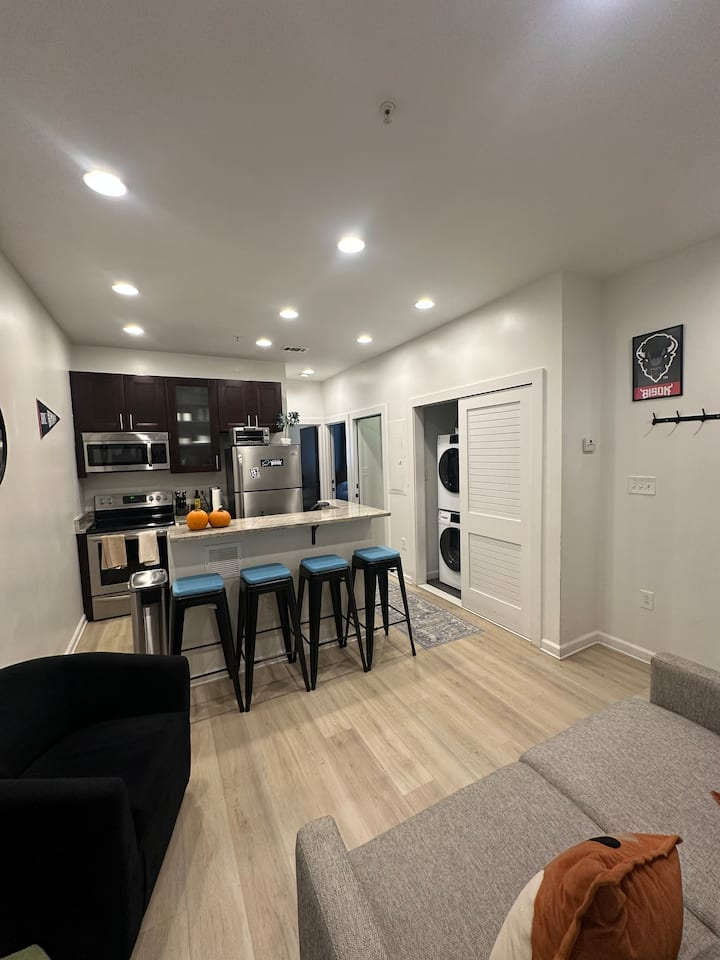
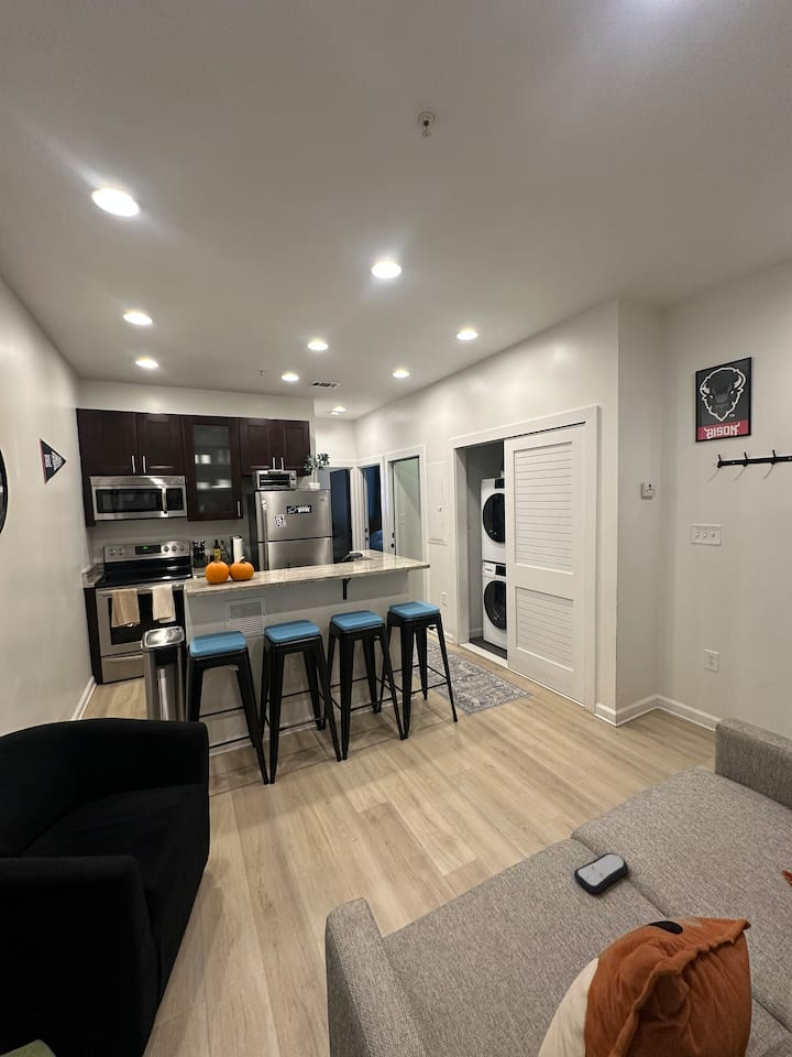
+ remote control [573,852,629,894]
